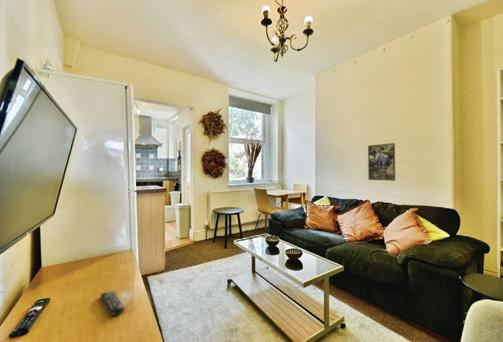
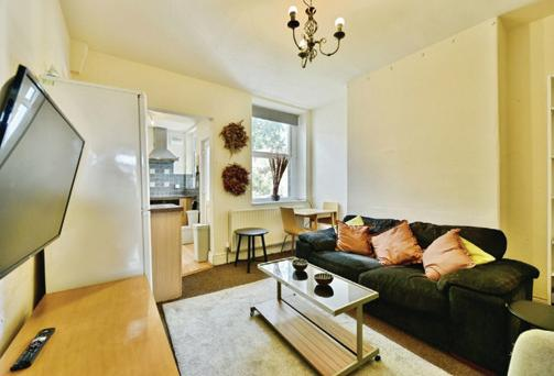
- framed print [367,142,396,182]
- remote control [99,289,125,317]
